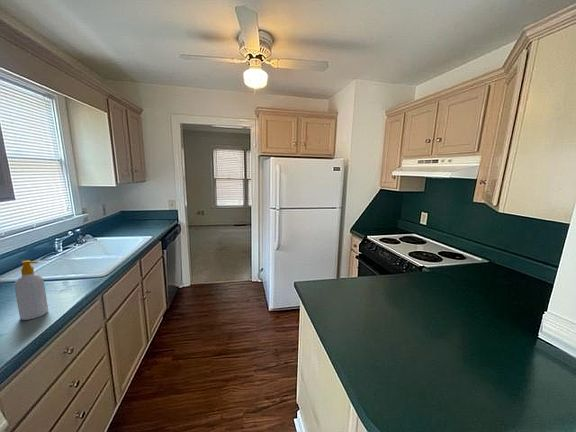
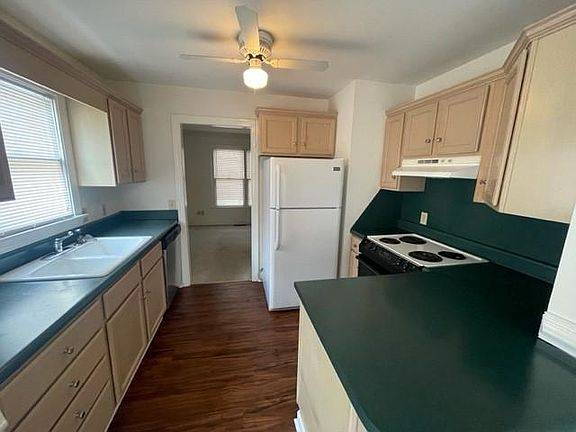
- soap bottle [14,259,49,321]
